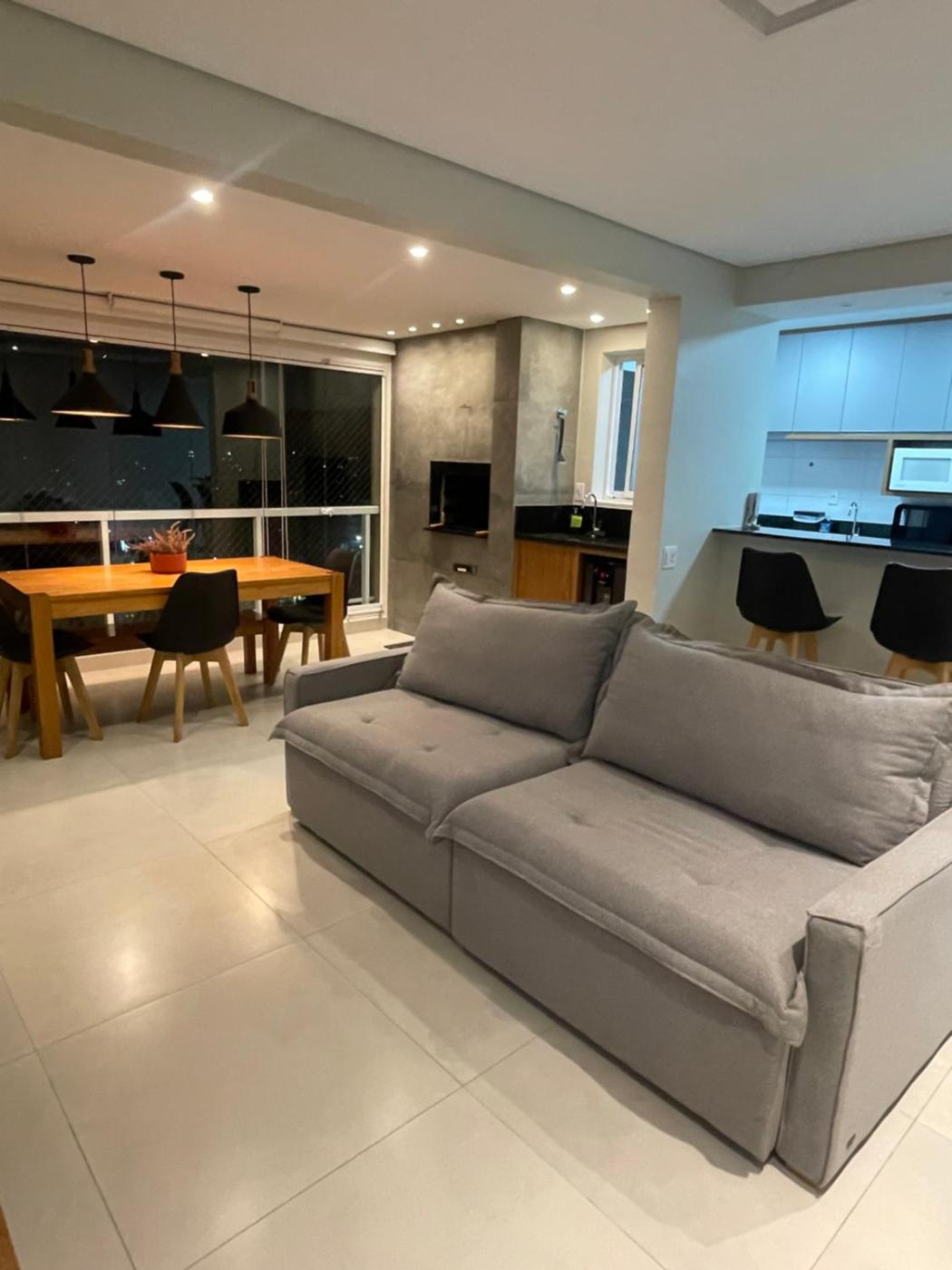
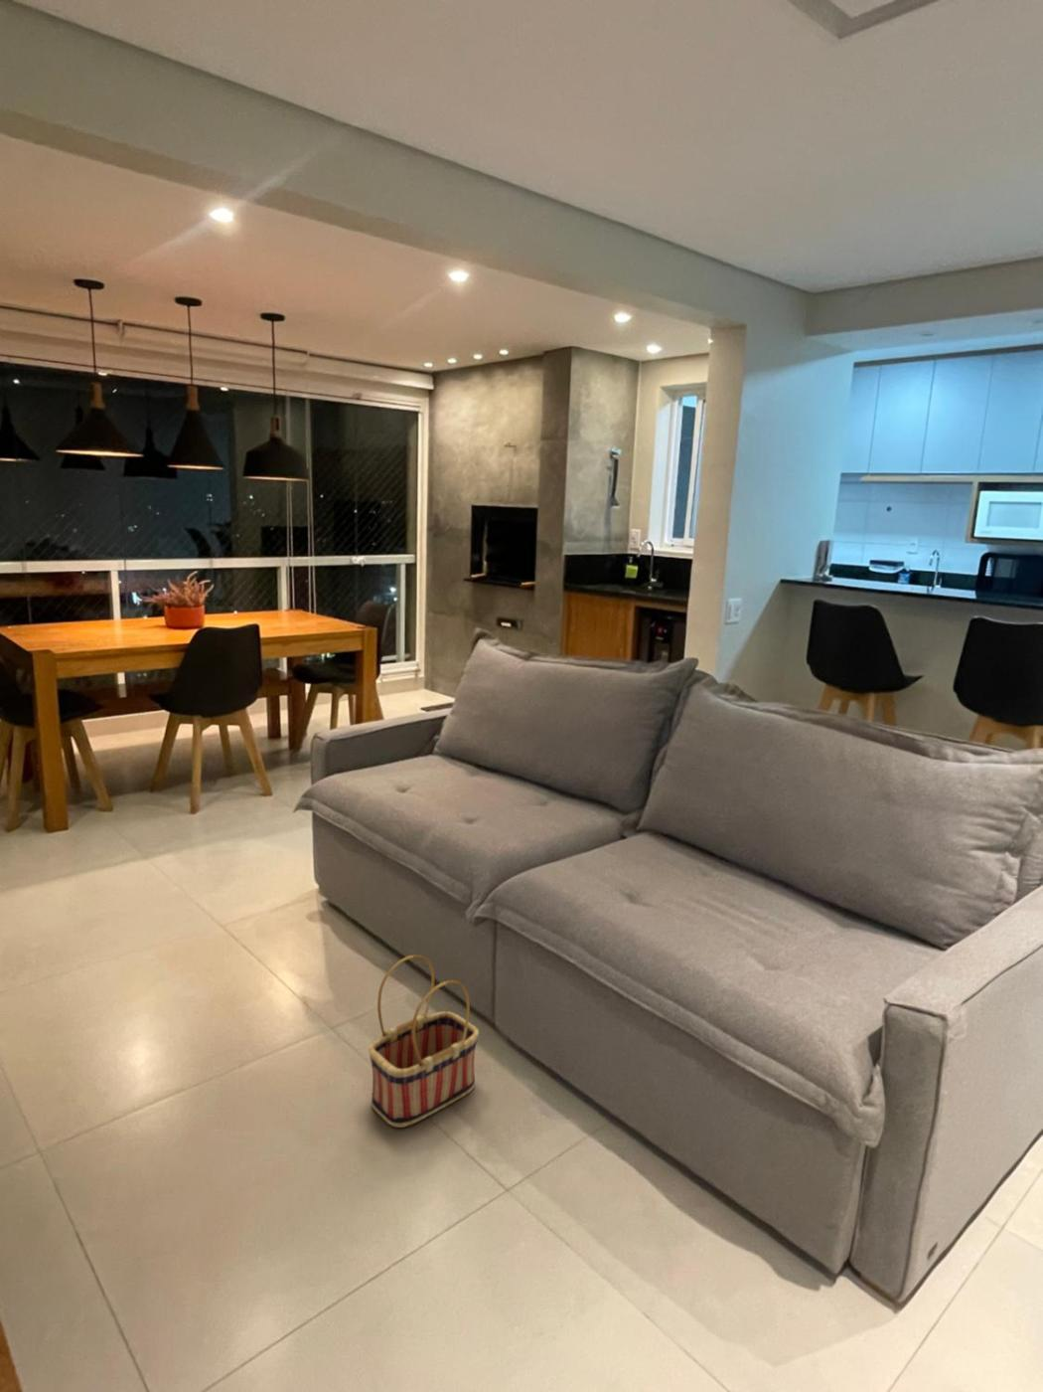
+ basket [367,954,480,1129]
